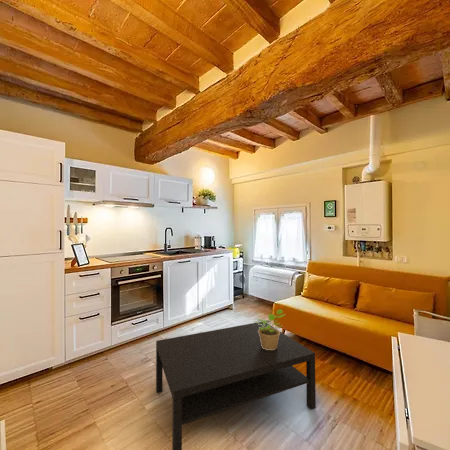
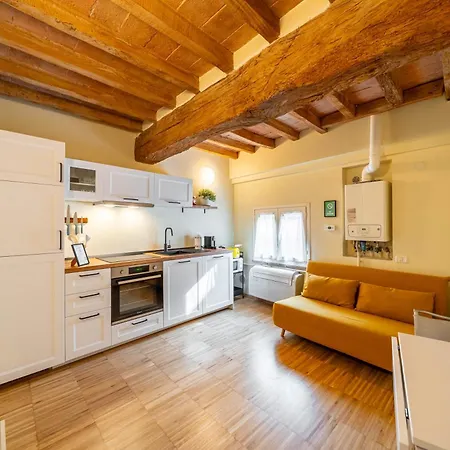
- potted plant [252,308,287,350]
- coffee table [155,321,317,450]
